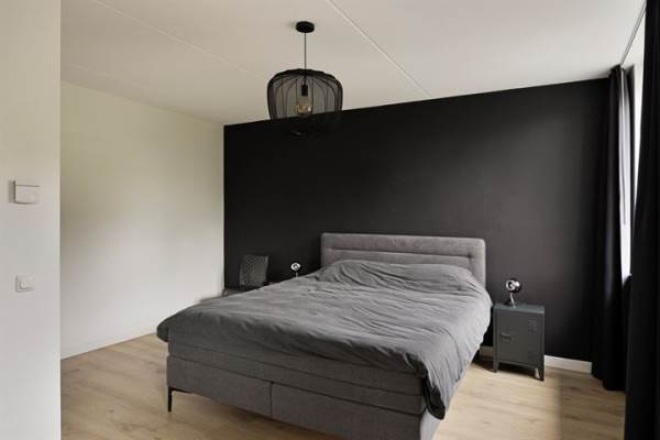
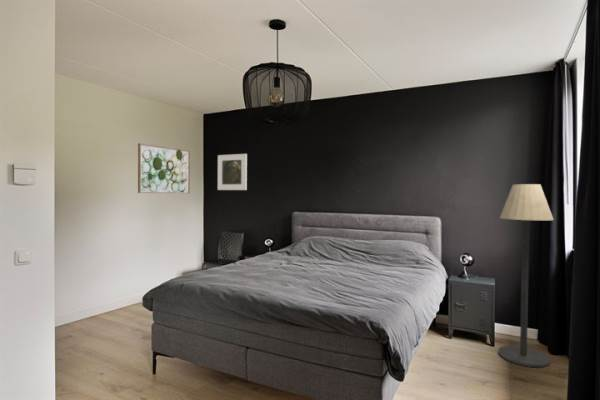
+ wall art [137,142,191,194]
+ floor lamp [498,183,555,368]
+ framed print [217,153,248,191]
